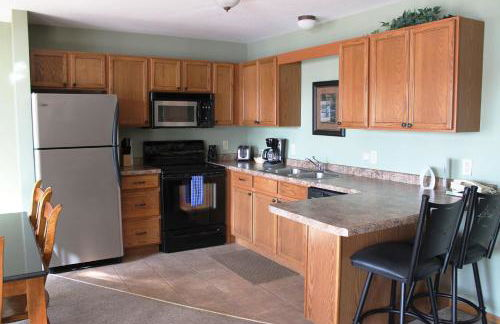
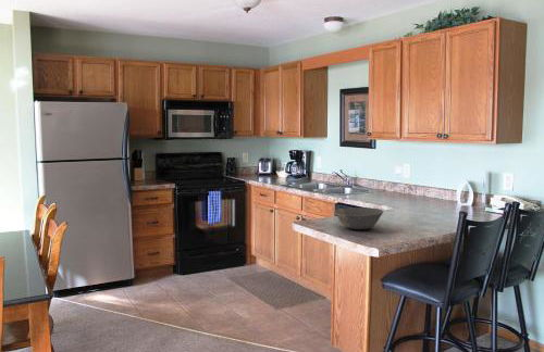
+ bowl [333,206,384,230]
